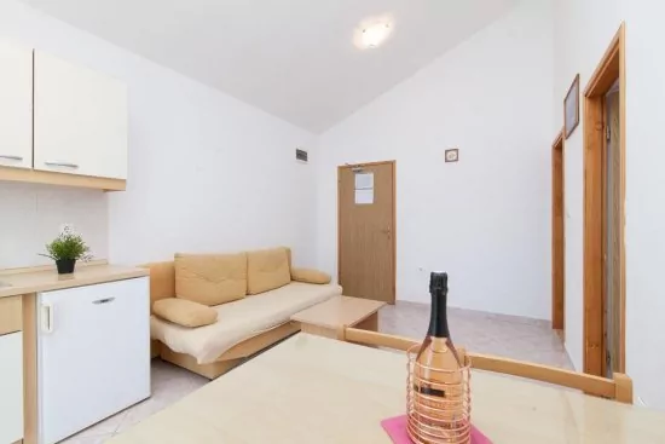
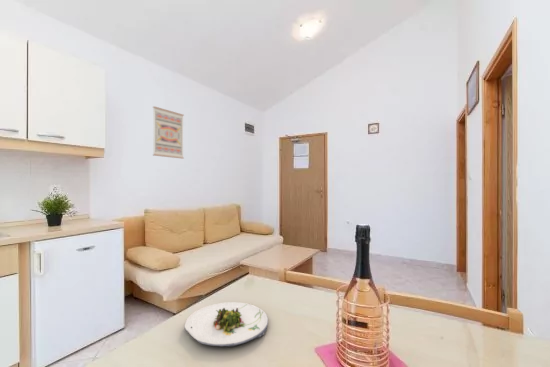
+ salad plate [183,301,269,348]
+ wall art [152,105,185,159]
